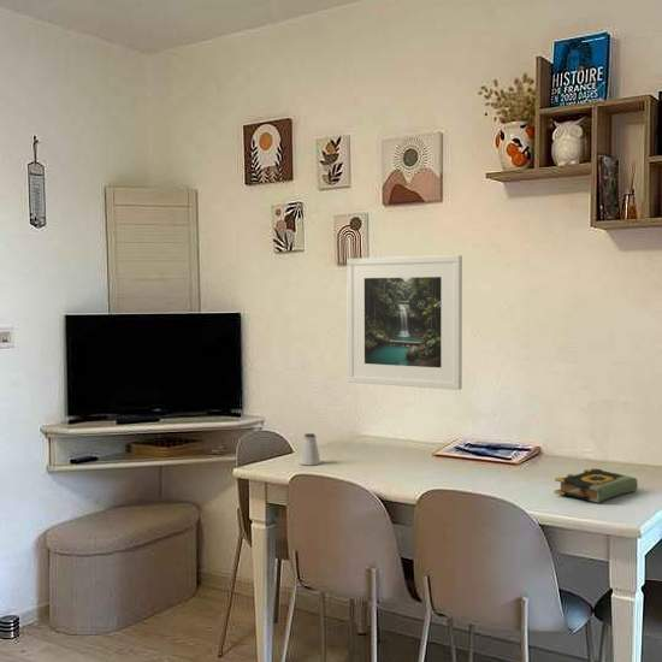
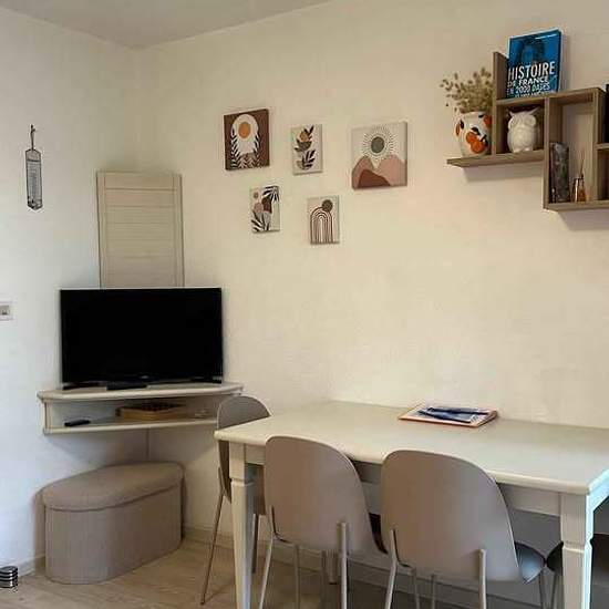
- saltshaker [299,432,321,466]
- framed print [345,254,463,391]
- book [554,467,639,504]
